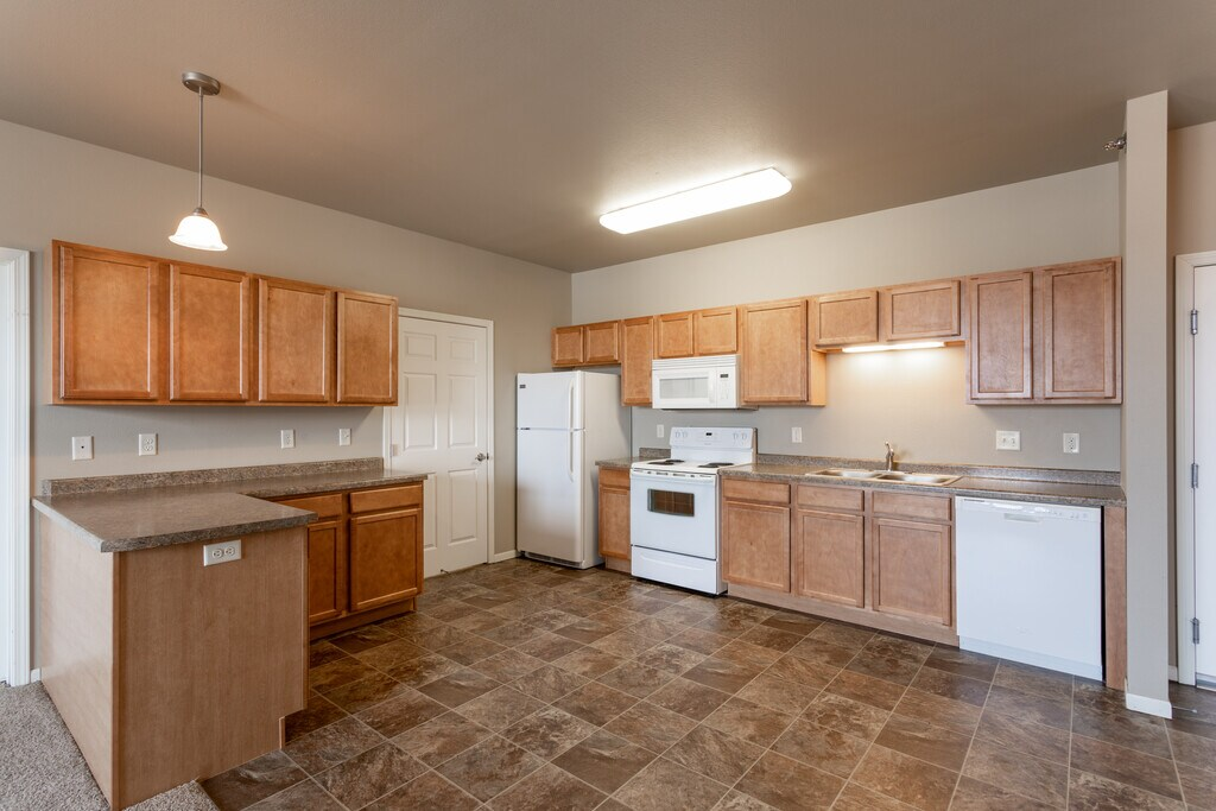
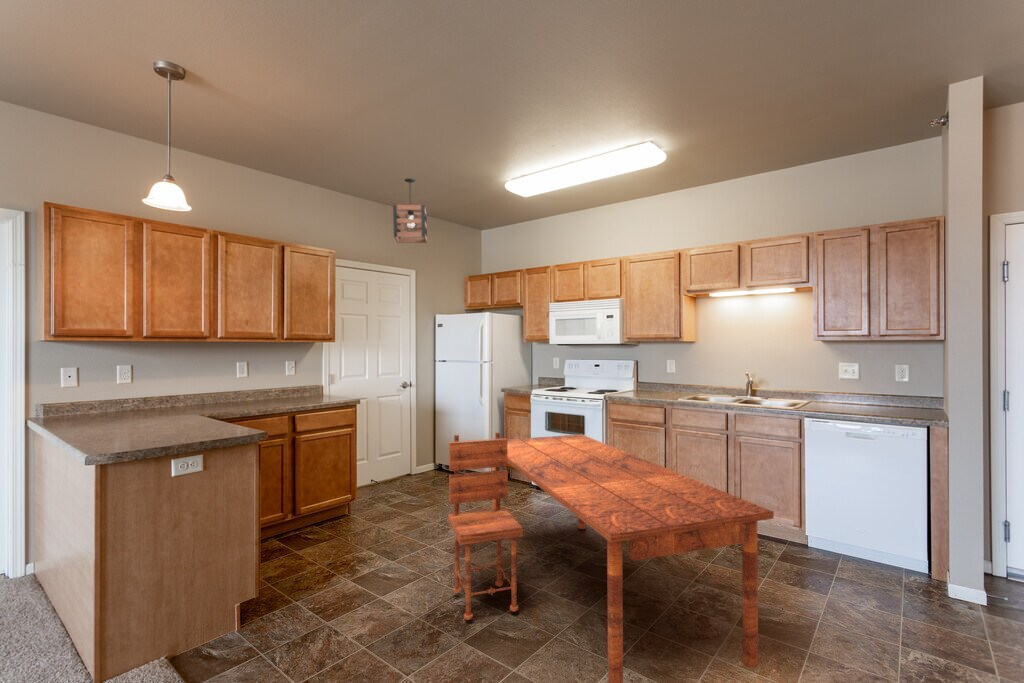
+ pendant light [392,177,428,244]
+ dining table [447,431,775,683]
